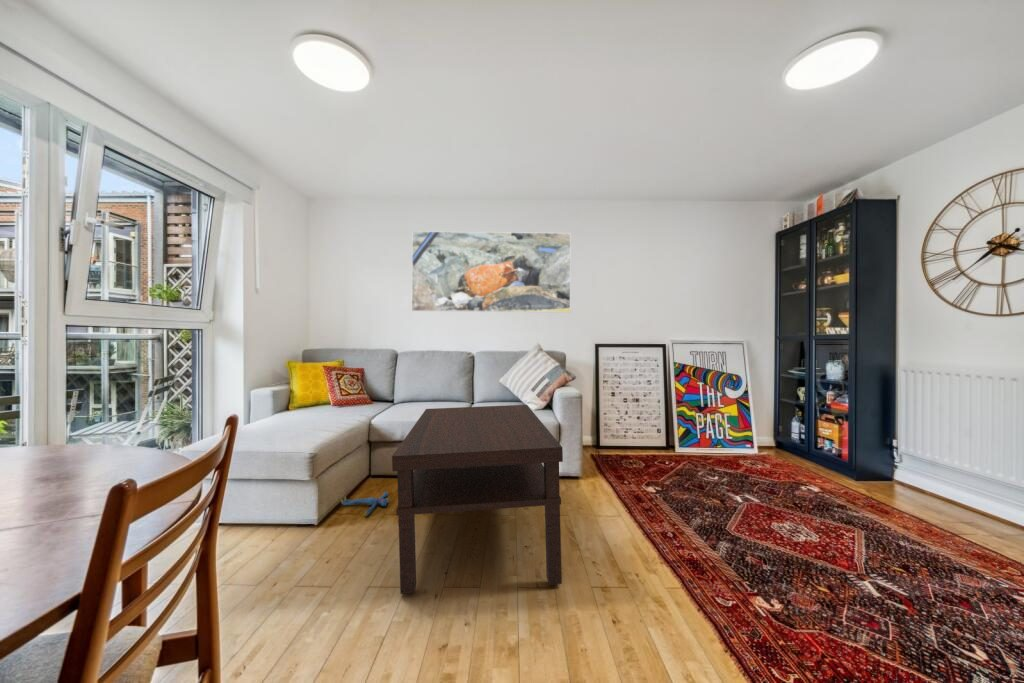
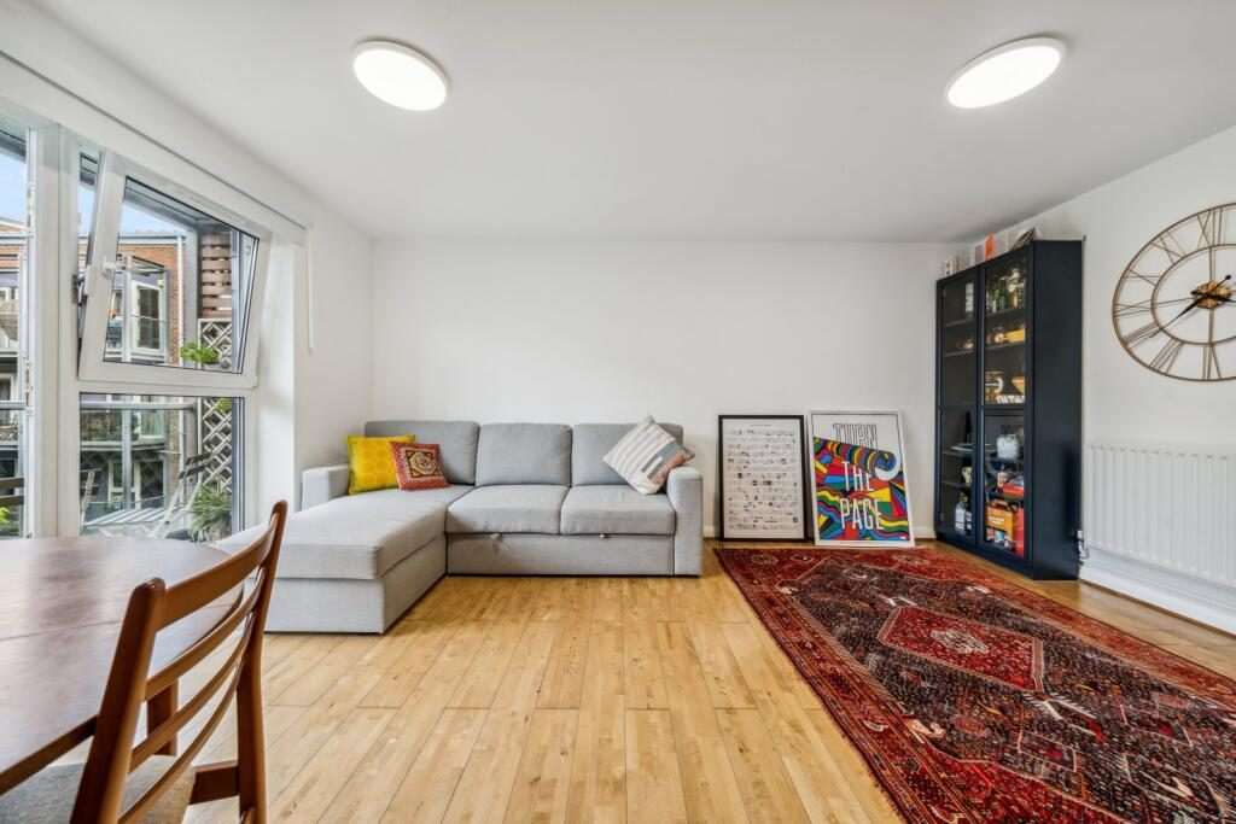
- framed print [411,230,572,313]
- plush toy [340,490,390,517]
- coffee table [391,404,564,595]
